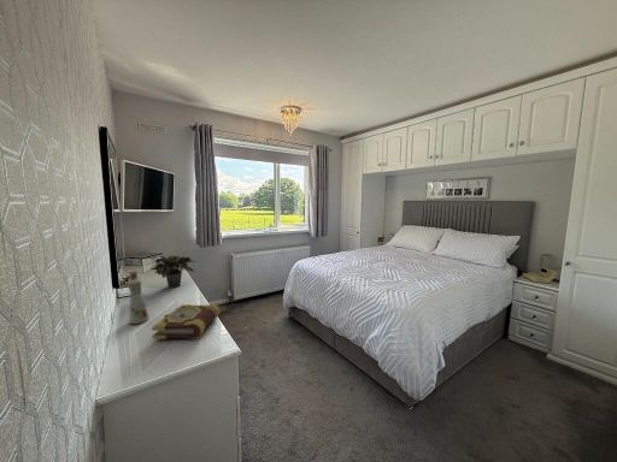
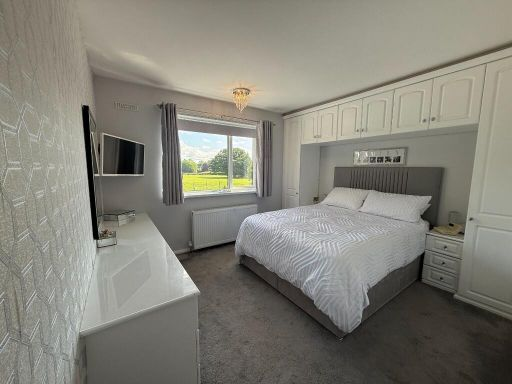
- potted plant [149,254,196,289]
- book [151,303,221,340]
- bottle [127,271,149,325]
